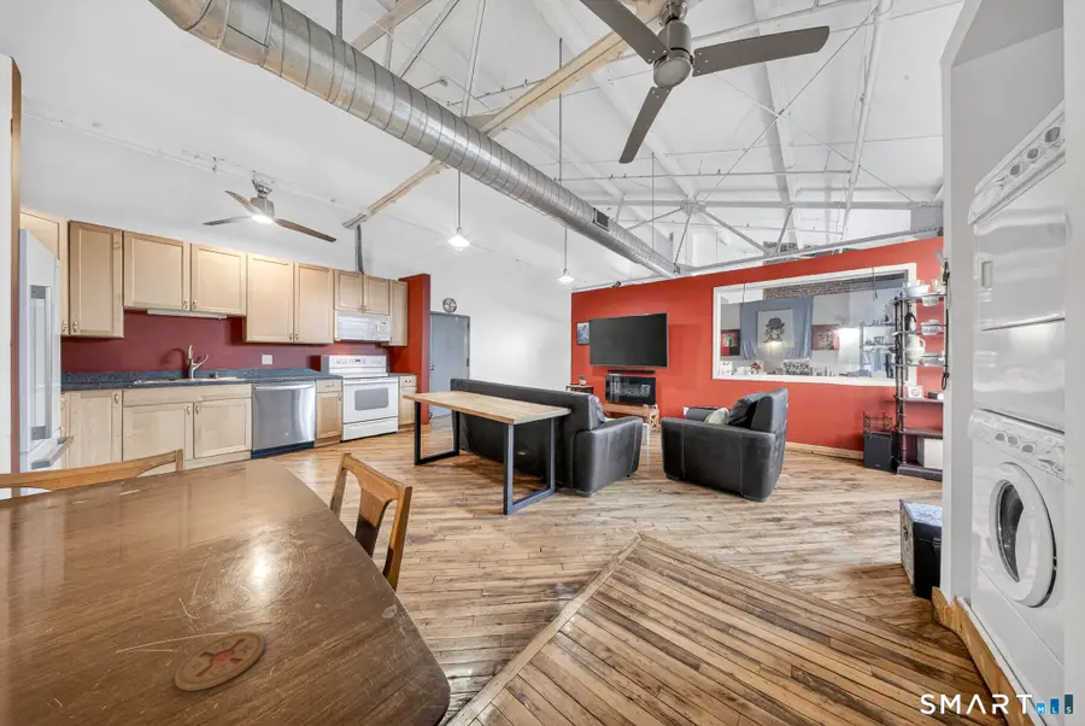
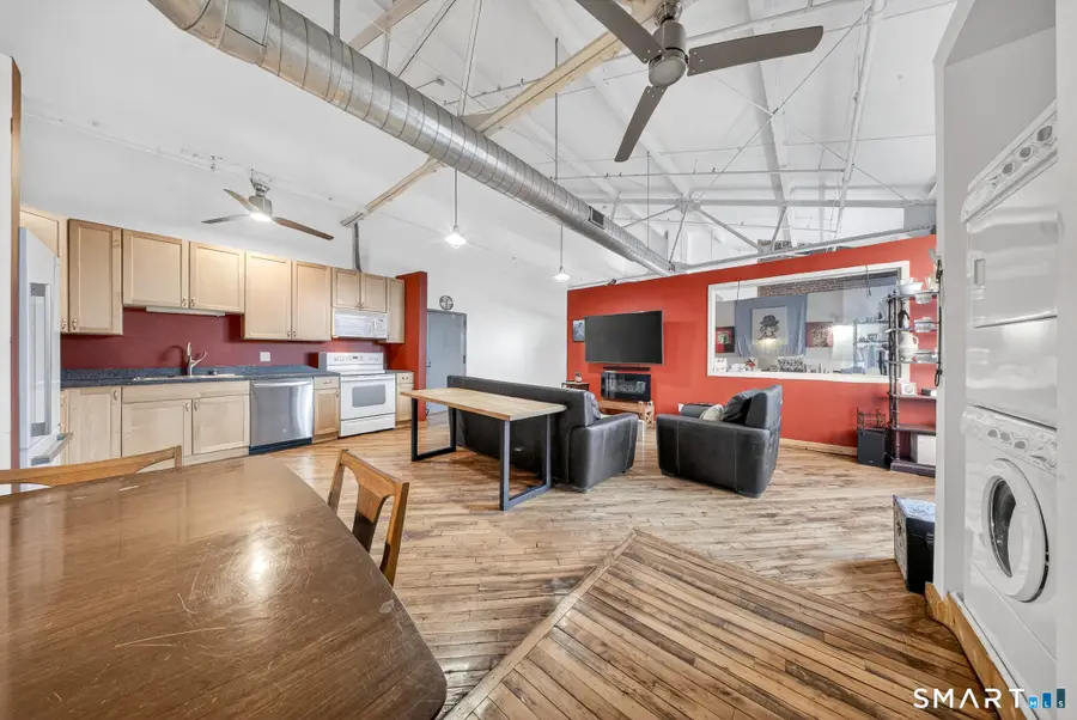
- coaster [174,631,265,692]
